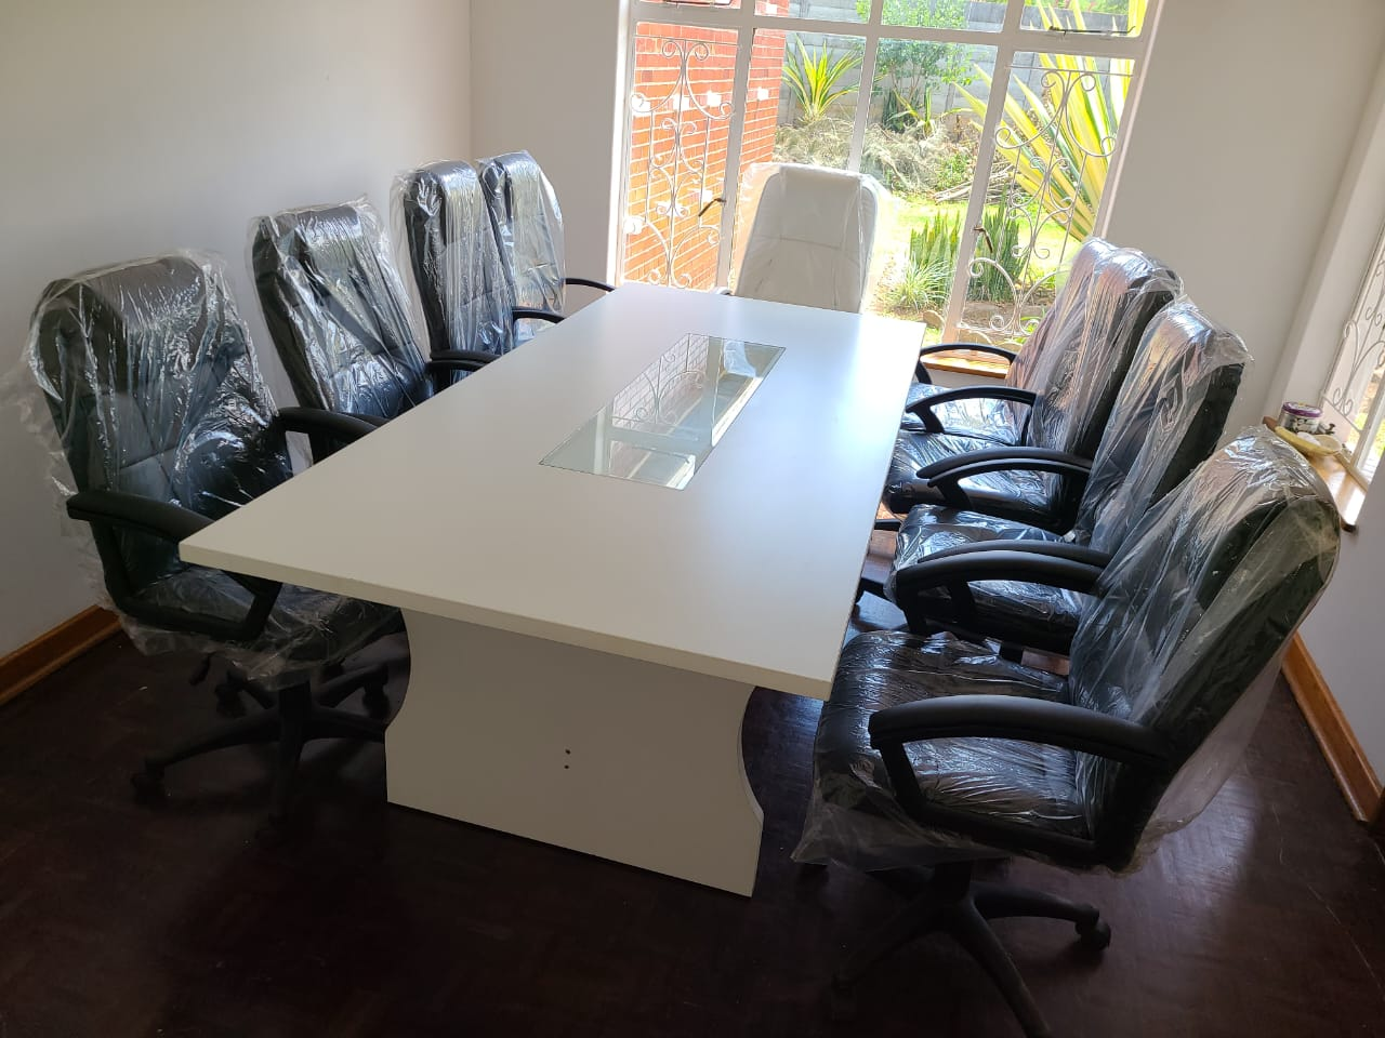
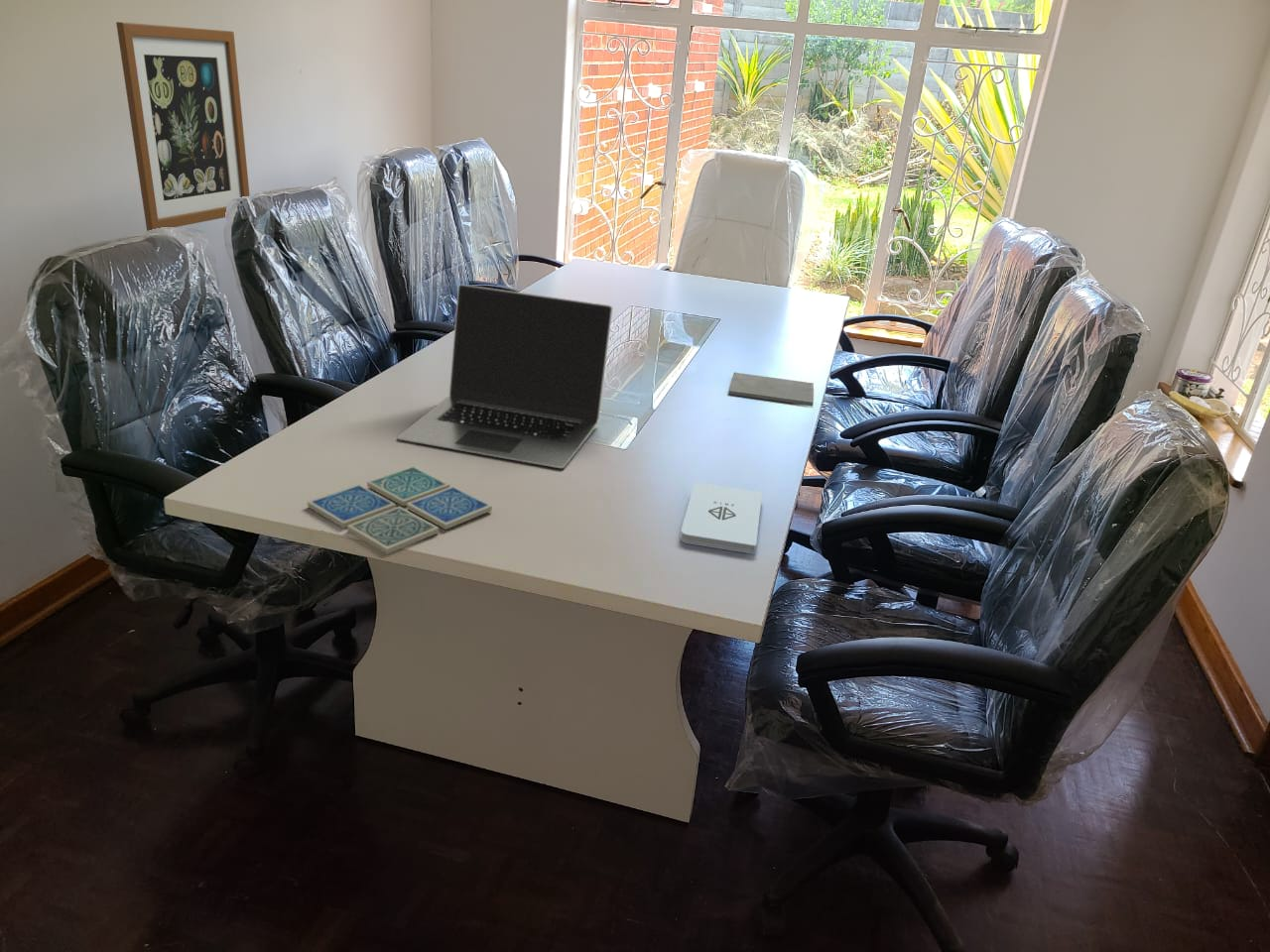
+ notepad [679,482,763,555]
+ drink coaster [307,465,493,555]
+ notepad [727,372,815,407]
+ laptop [397,284,614,469]
+ wall art [115,21,251,232]
